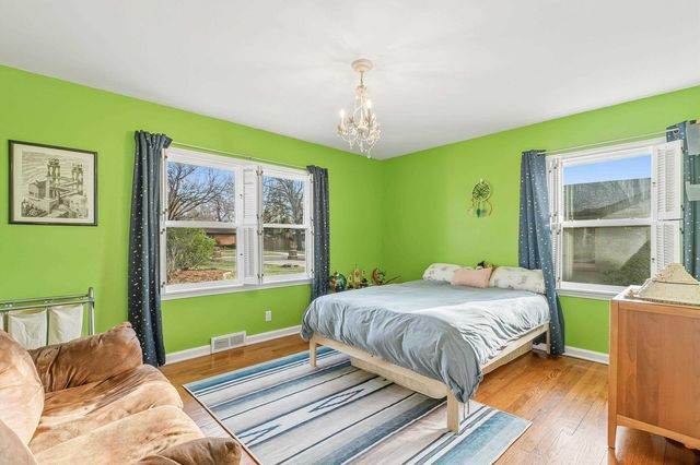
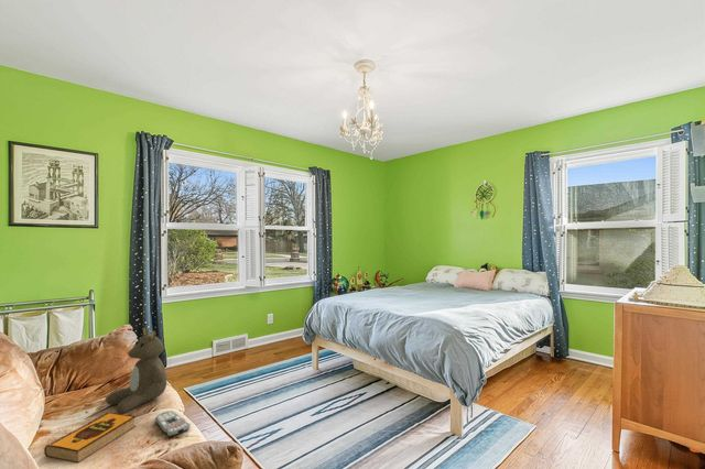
+ hardback book [43,411,137,465]
+ teddy bear [105,327,167,414]
+ remote control [154,410,192,437]
